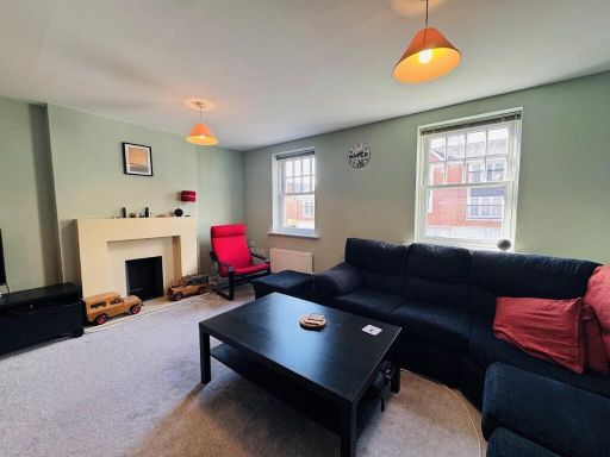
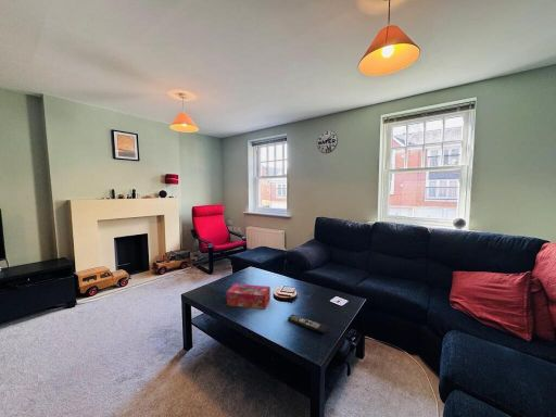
+ remote control [287,313,328,334]
+ tissue box [226,282,271,311]
